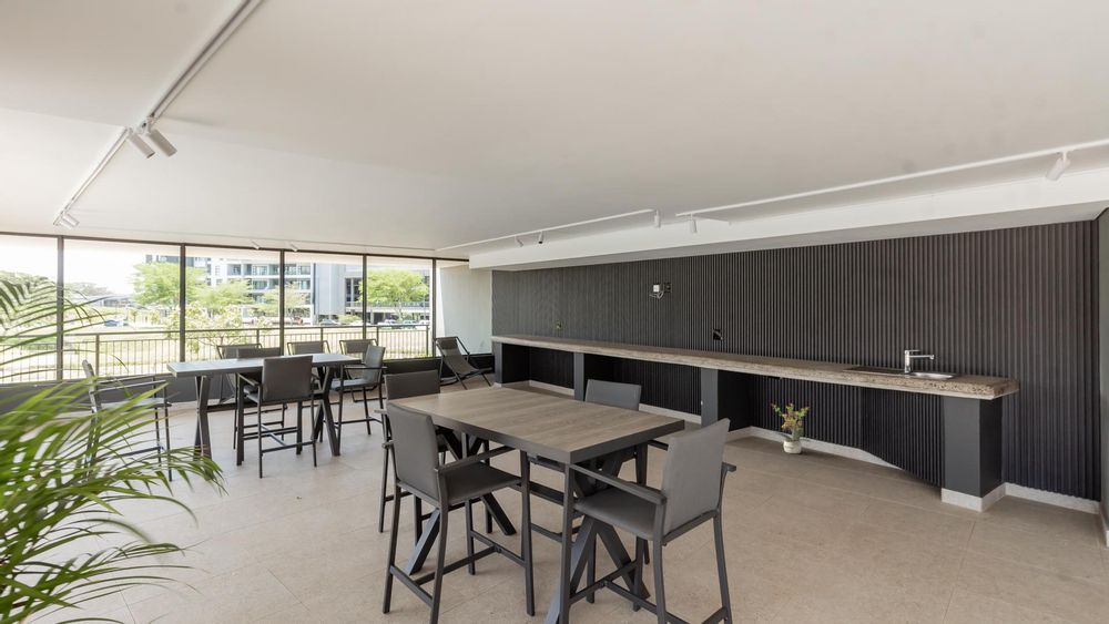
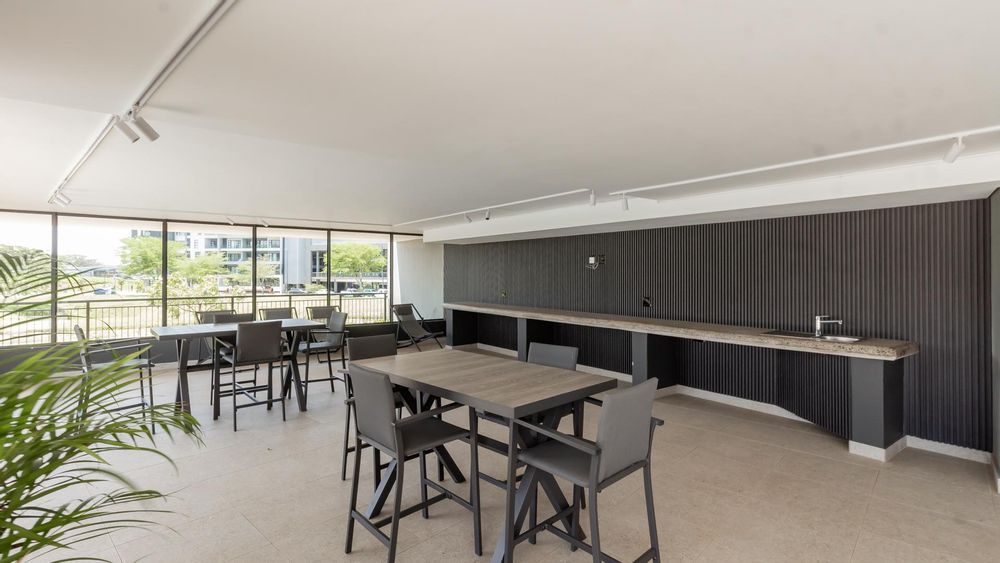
- potted plant [771,403,812,454]
